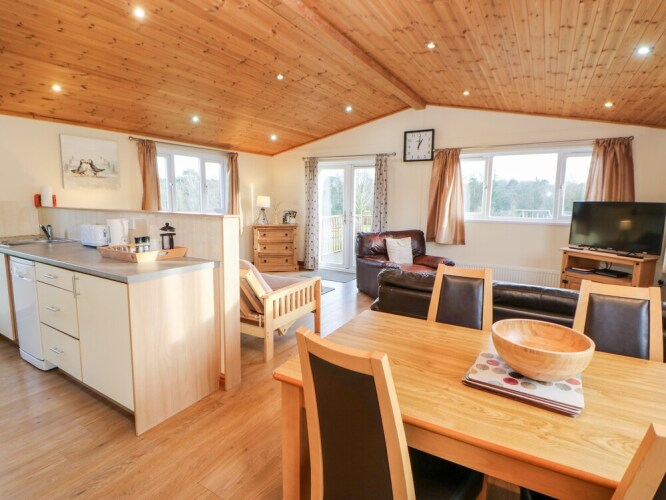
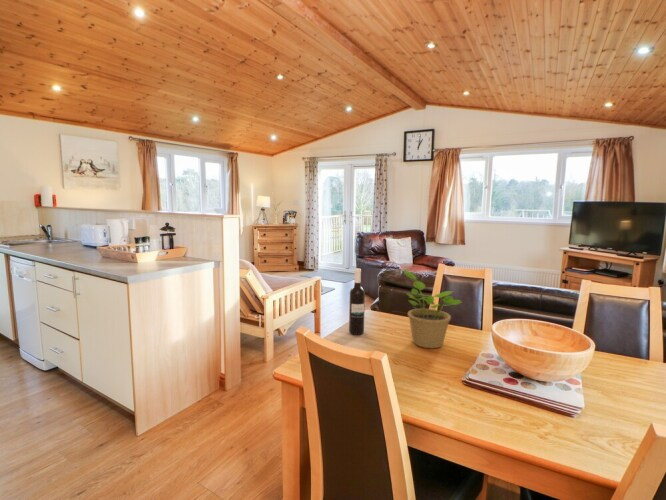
+ potted plant [402,268,463,349]
+ wine bottle [348,267,366,336]
